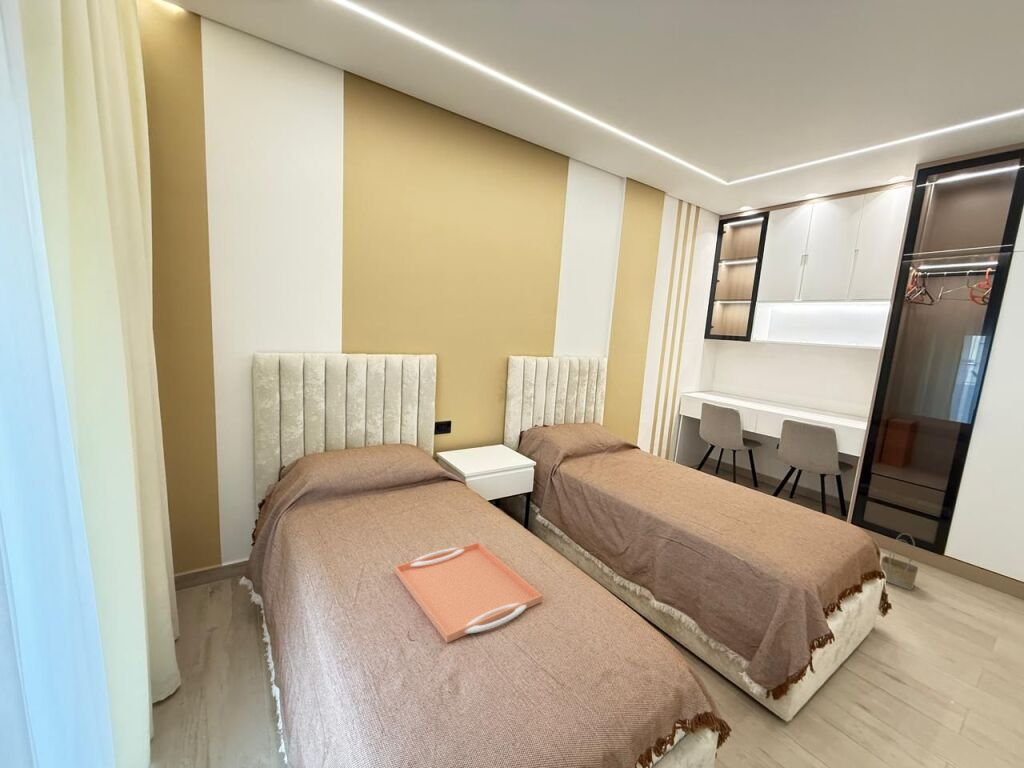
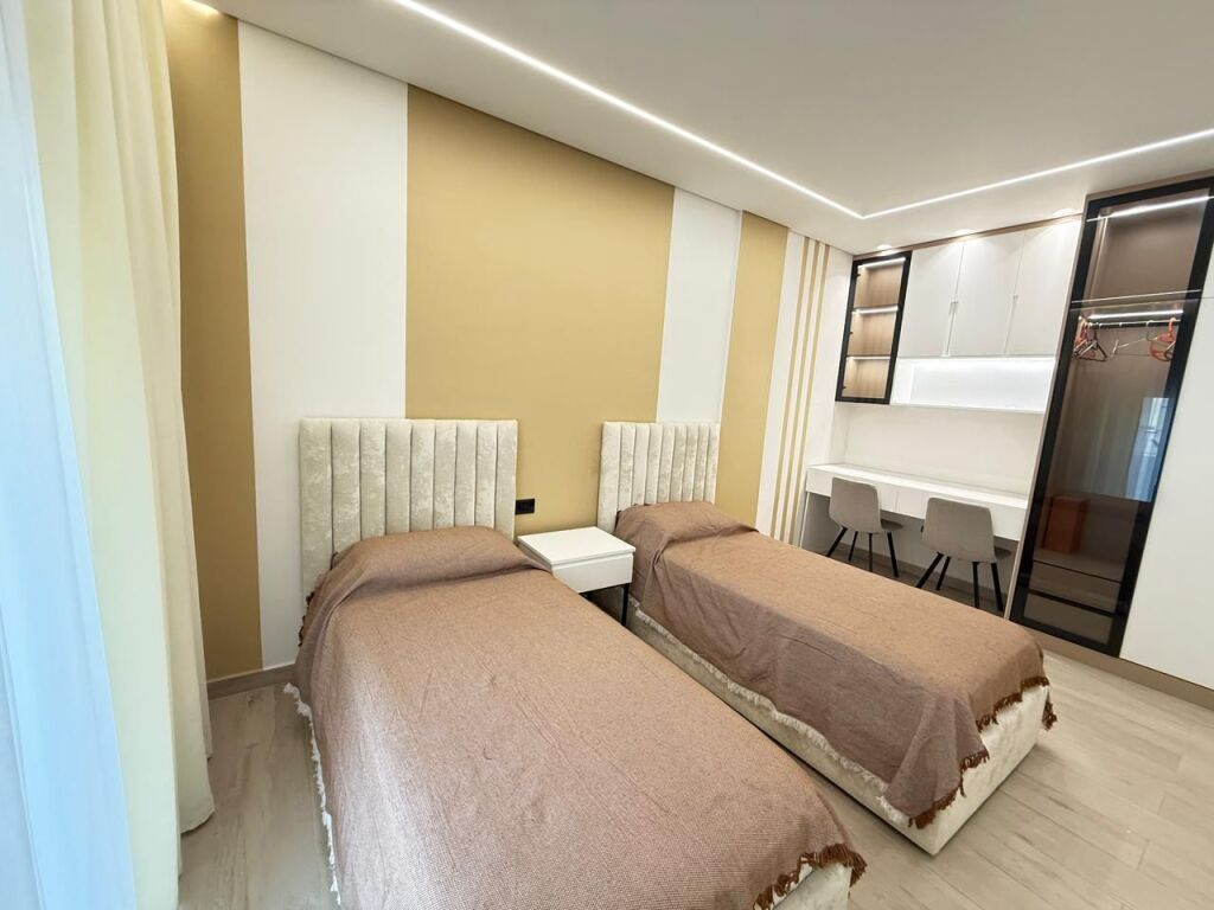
- basket [880,532,919,591]
- serving tray [394,541,544,644]
